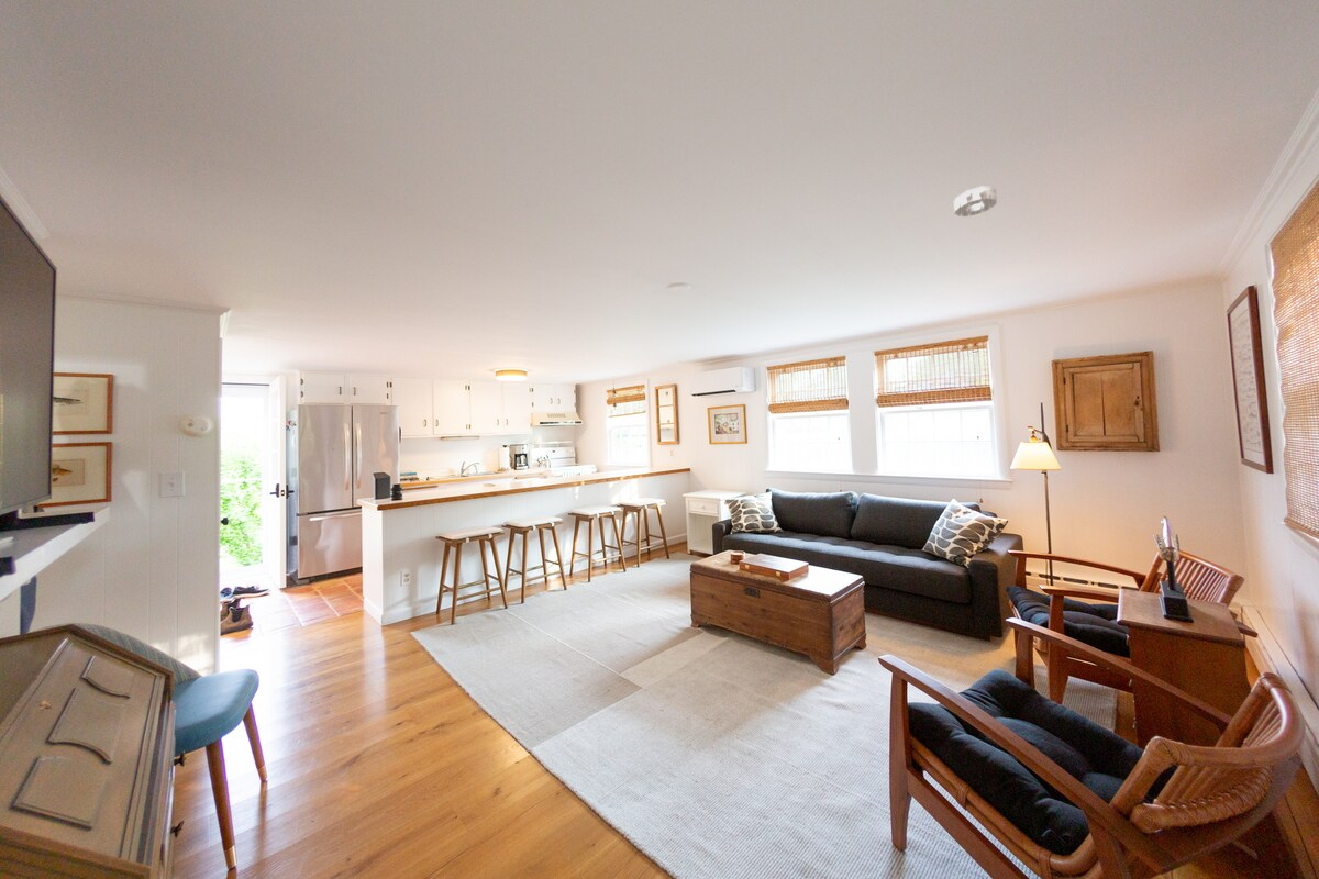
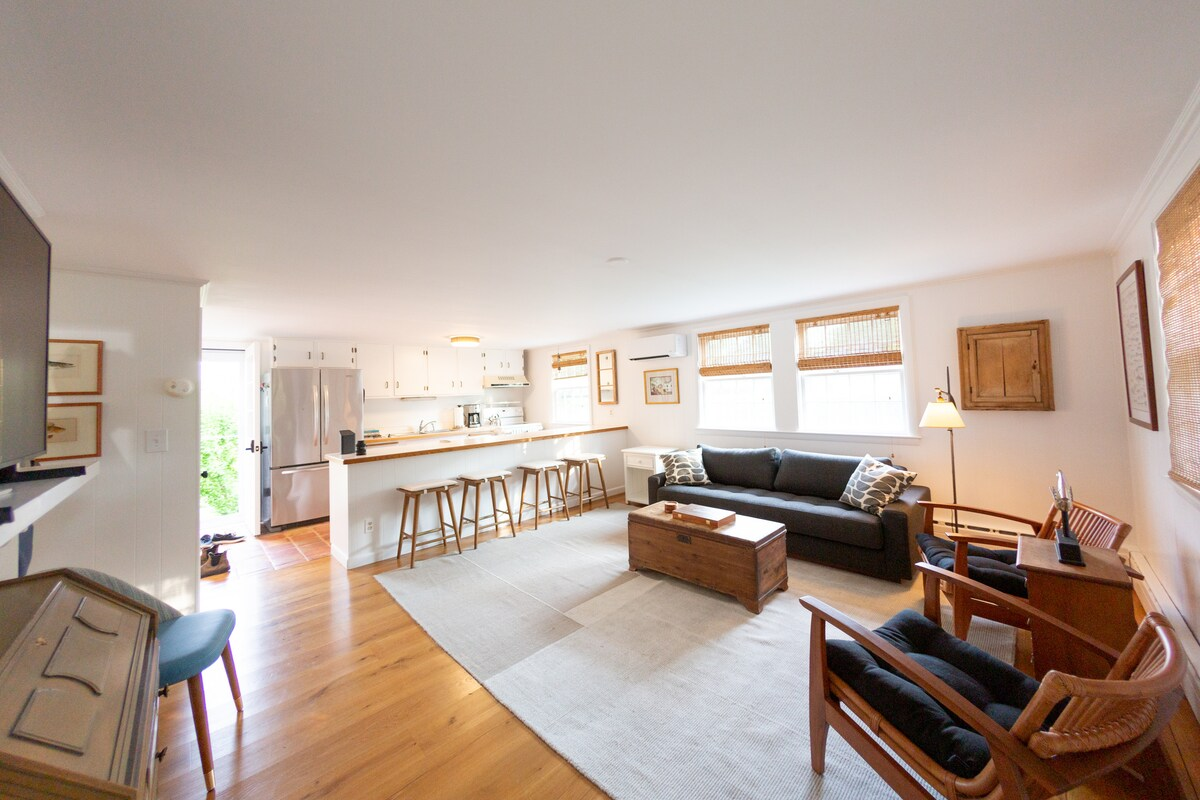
- smoke detector [953,185,998,218]
